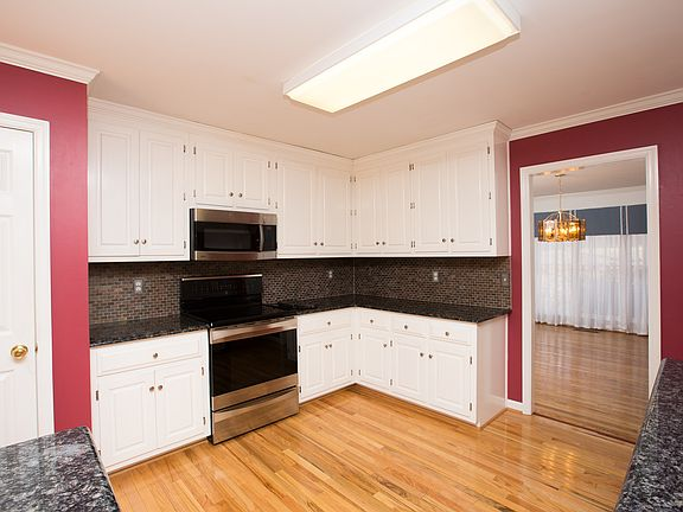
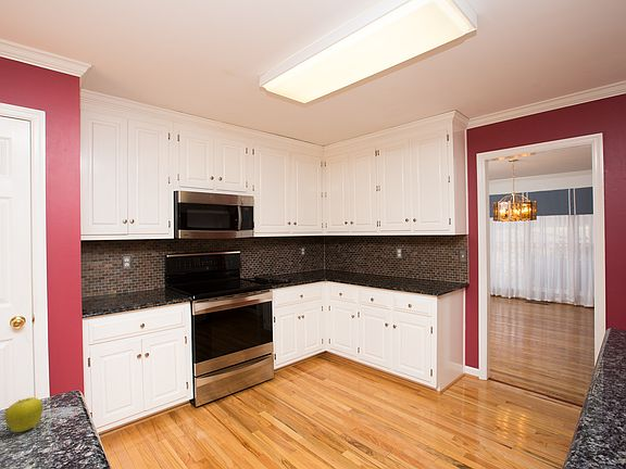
+ fruit [4,396,43,433]
